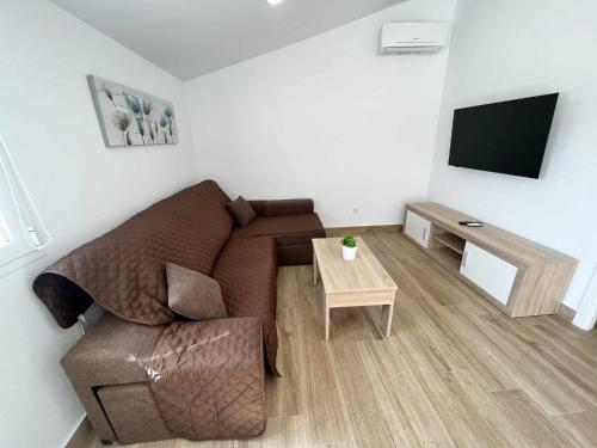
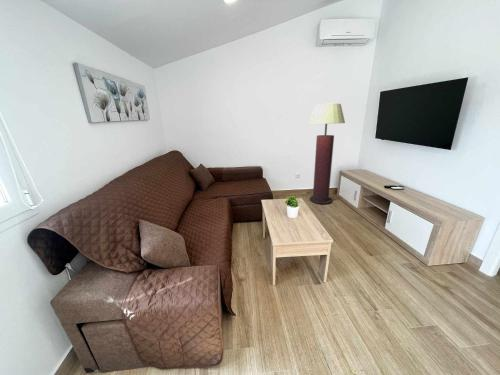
+ floor lamp [308,103,346,205]
